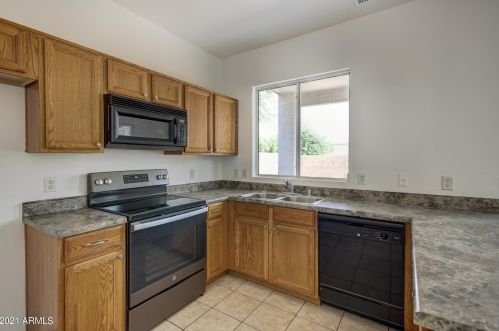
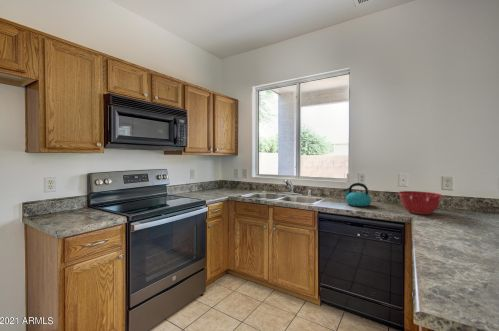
+ mixing bowl [397,190,444,216]
+ kettle [342,182,372,207]
